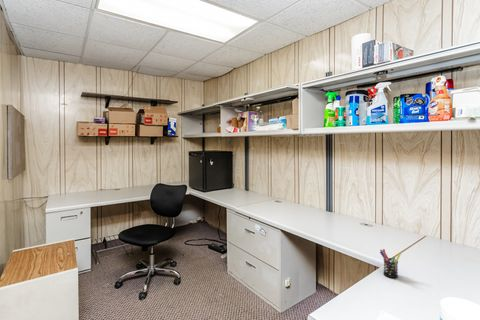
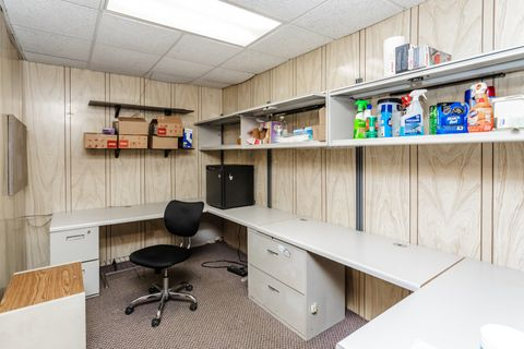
- pen holder [379,248,402,279]
